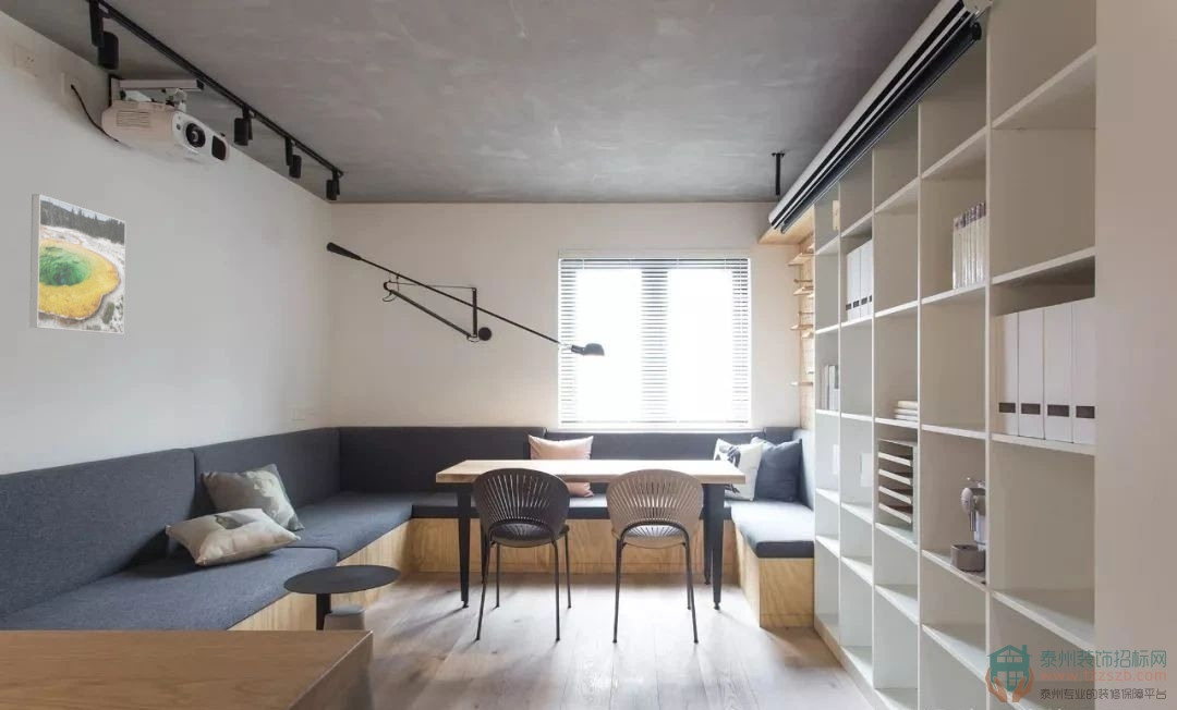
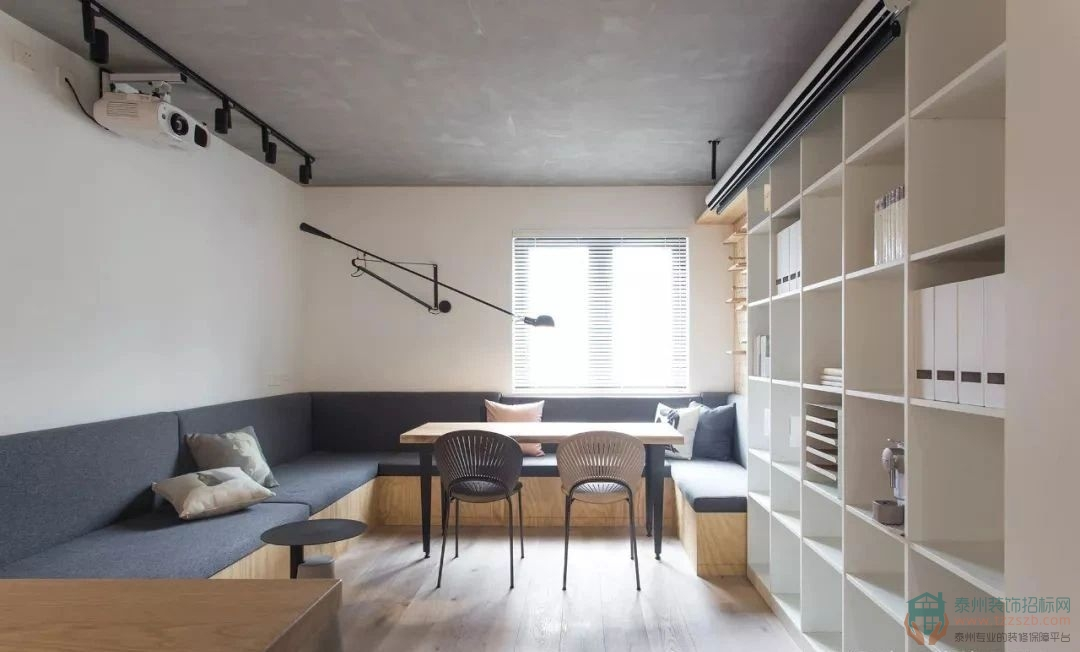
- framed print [28,194,126,335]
